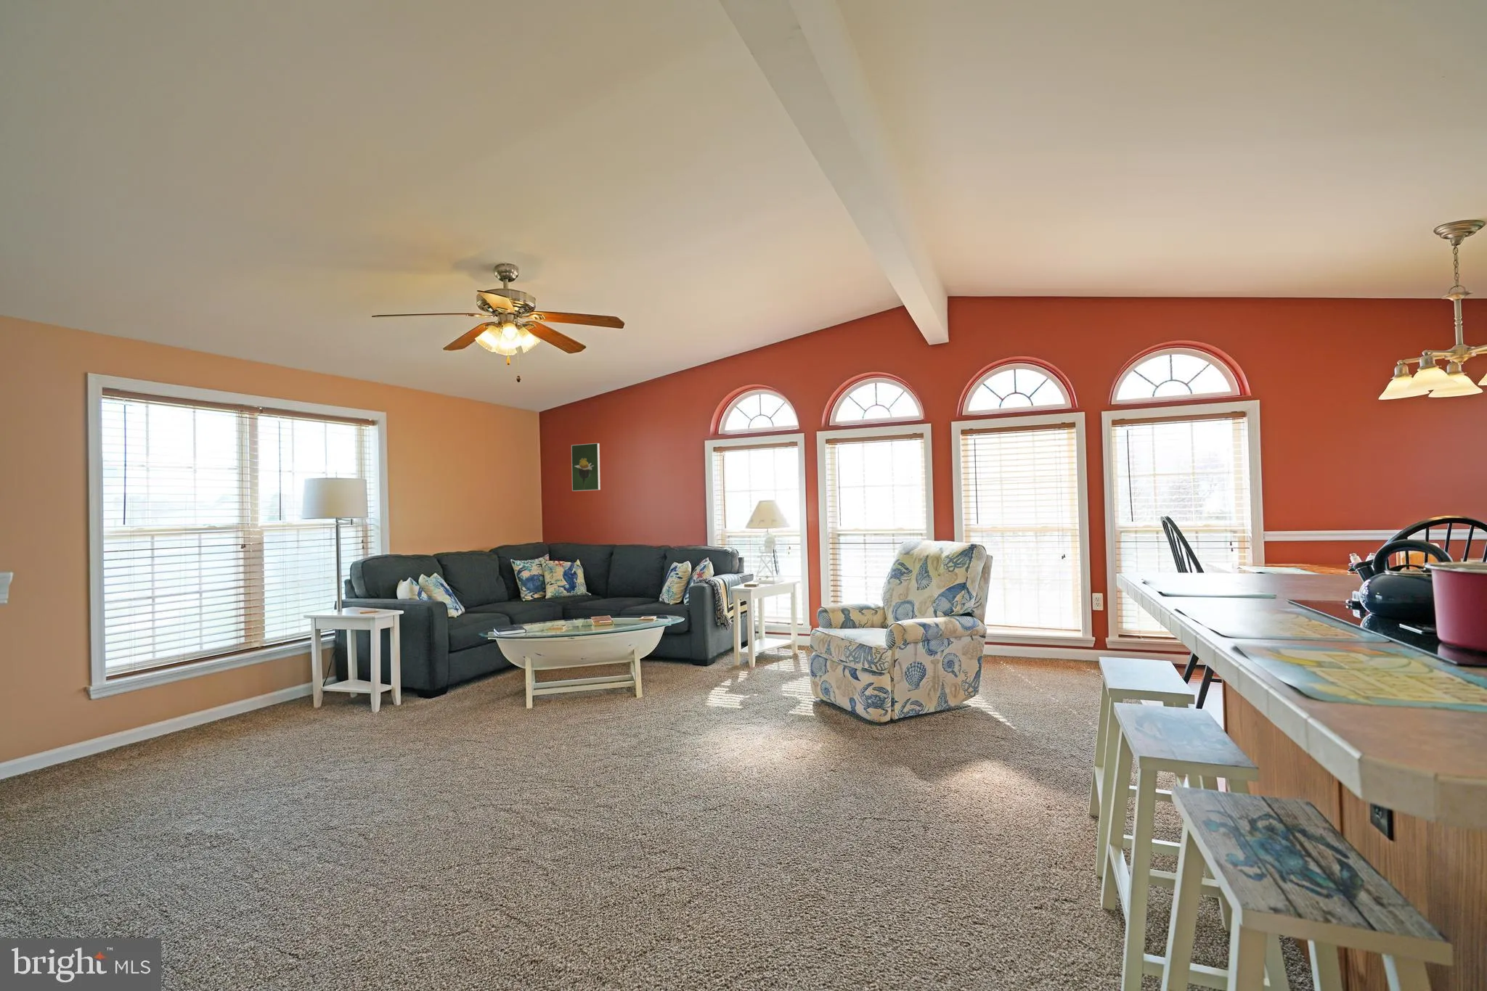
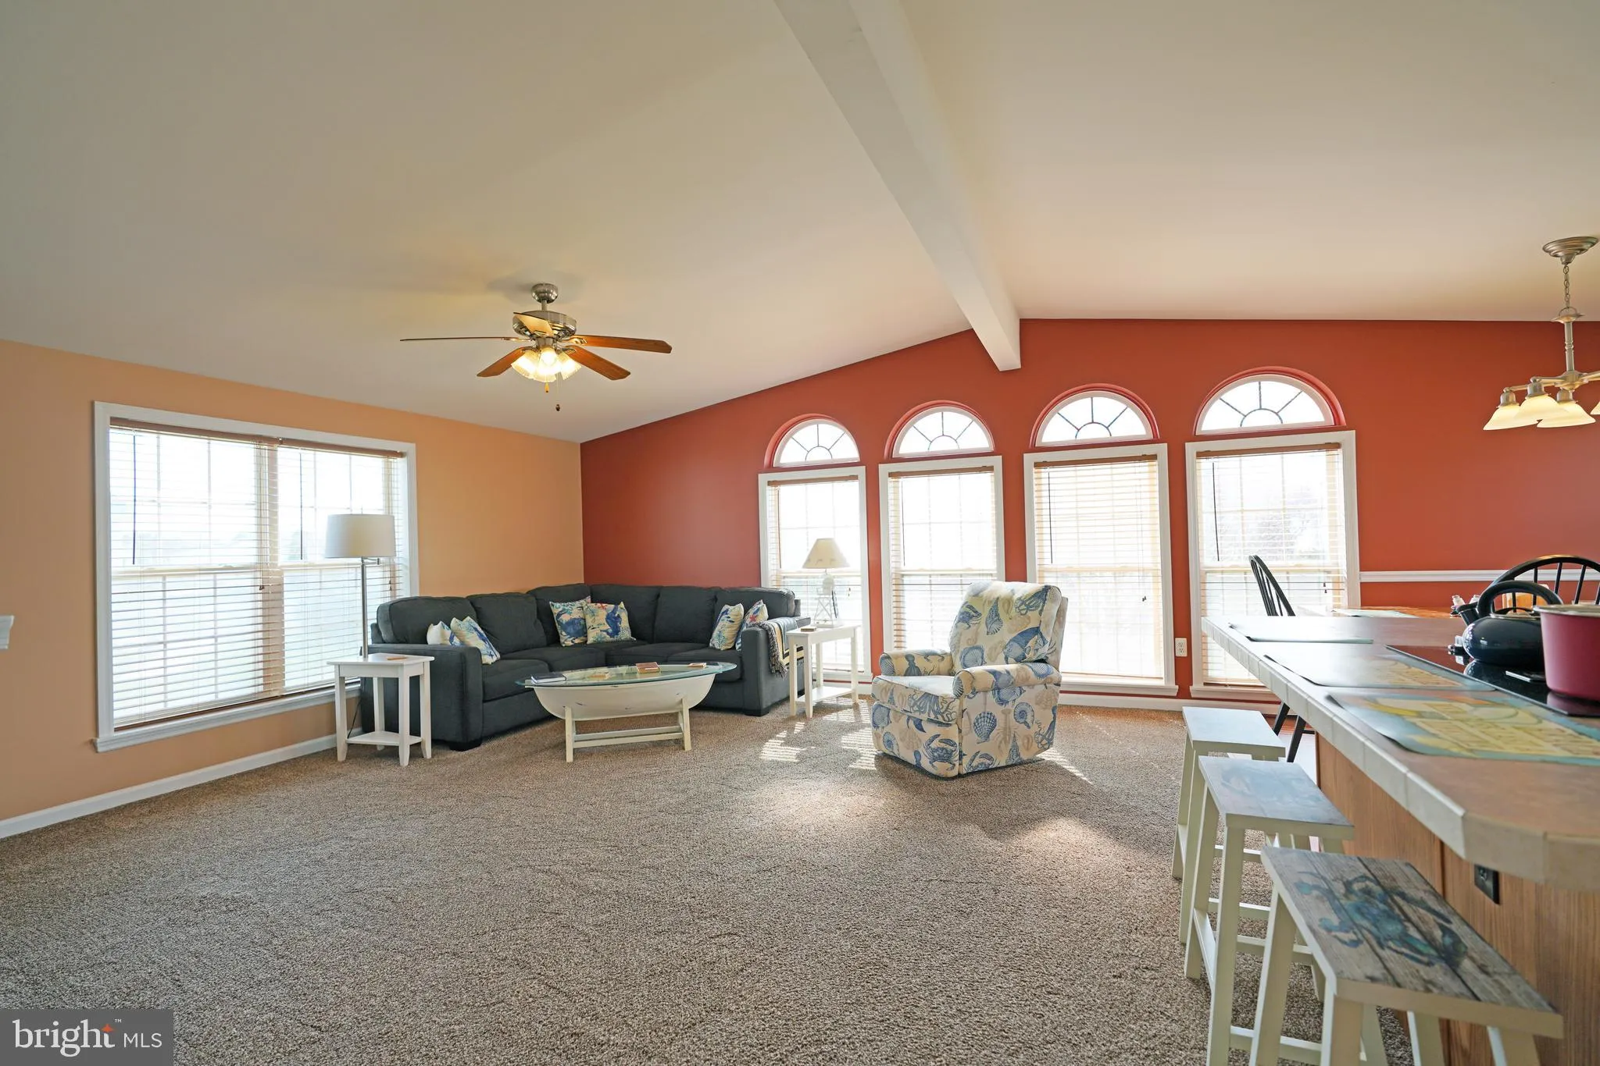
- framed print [571,442,601,492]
